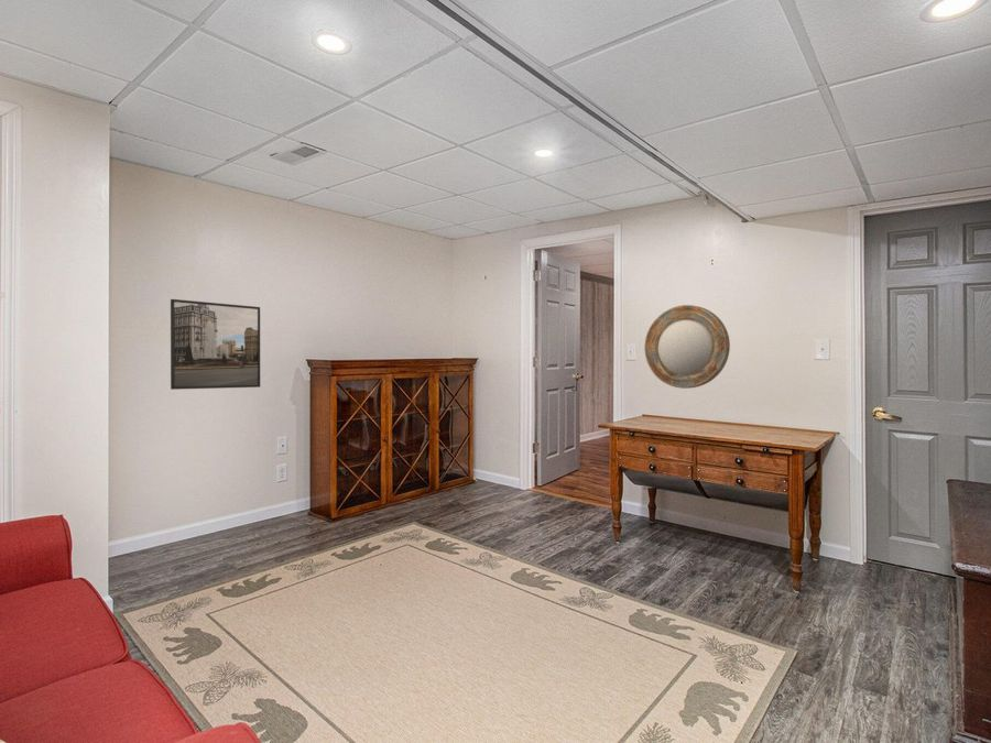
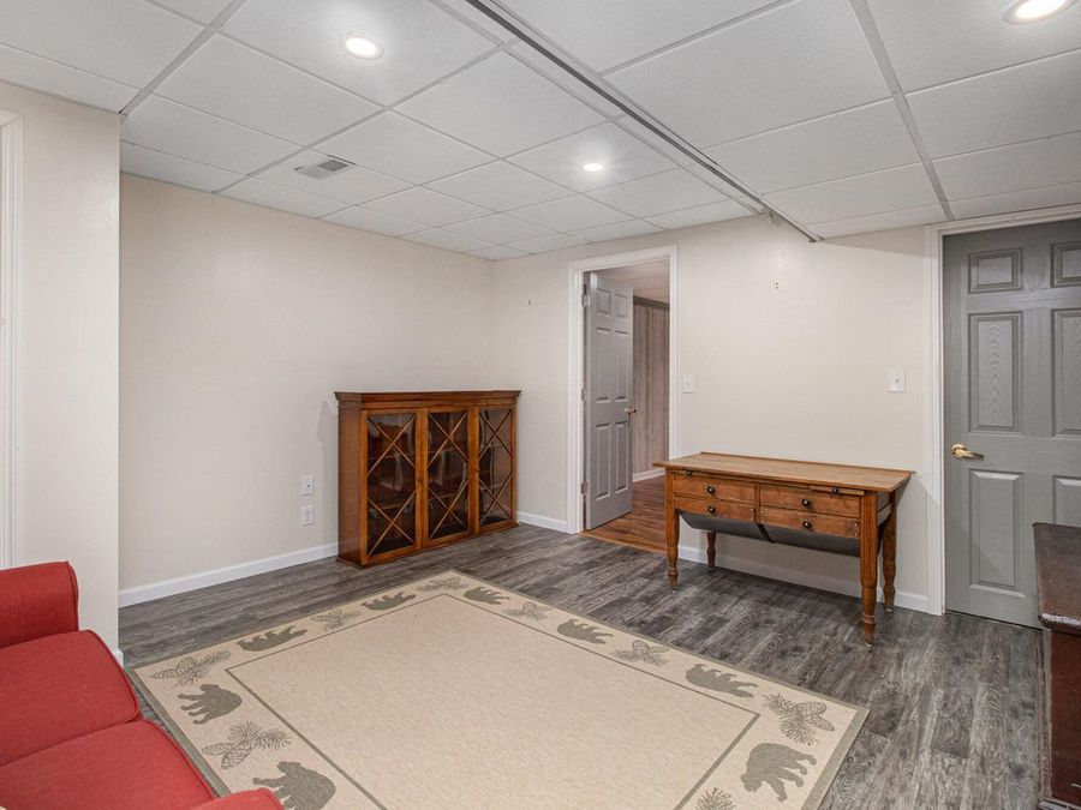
- home mirror [643,304,731,390]
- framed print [170,298,261,391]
